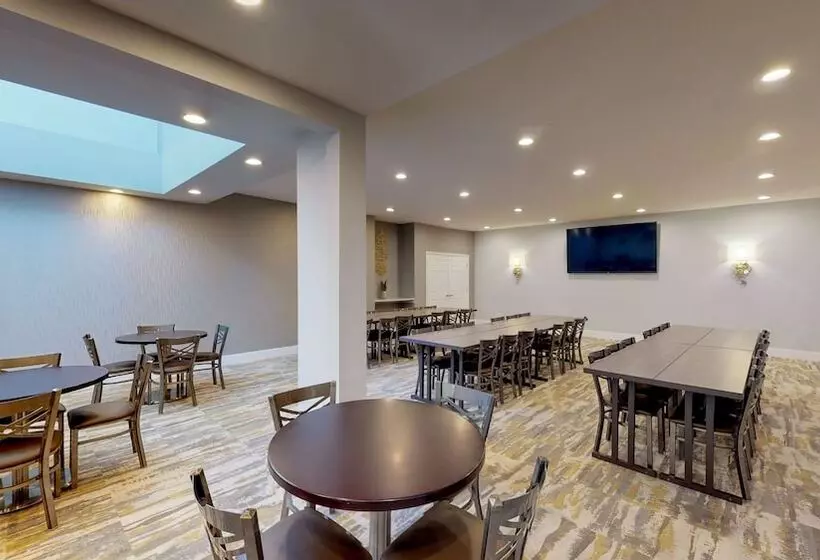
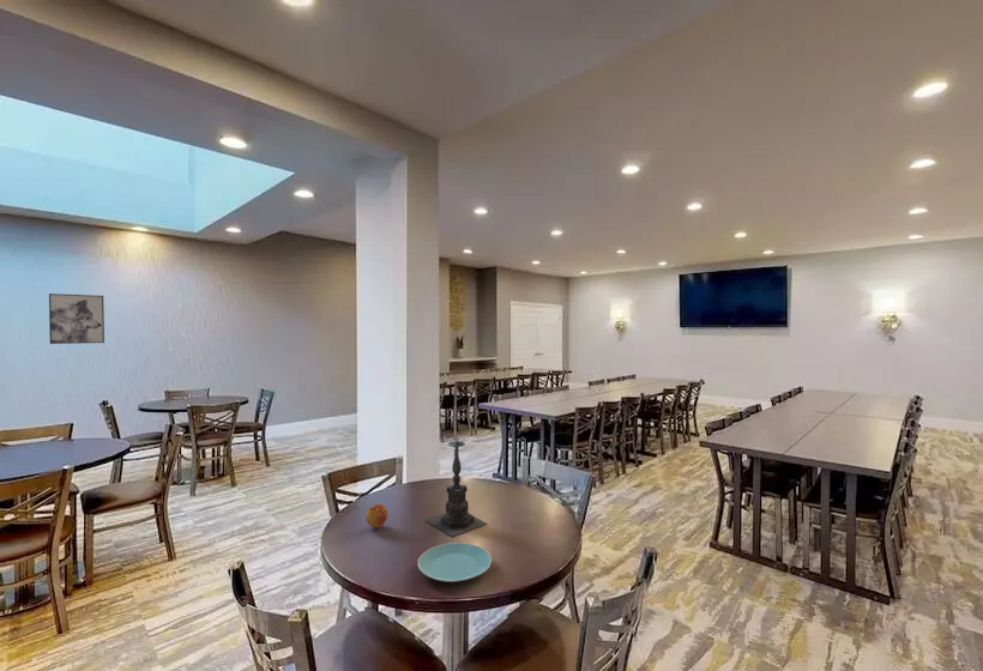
+ plate [417,542,493,584]
+ candle holder [424,437,488,538]
+ wall art [48,292,105,345]
+ apple [364,503,388,528]
